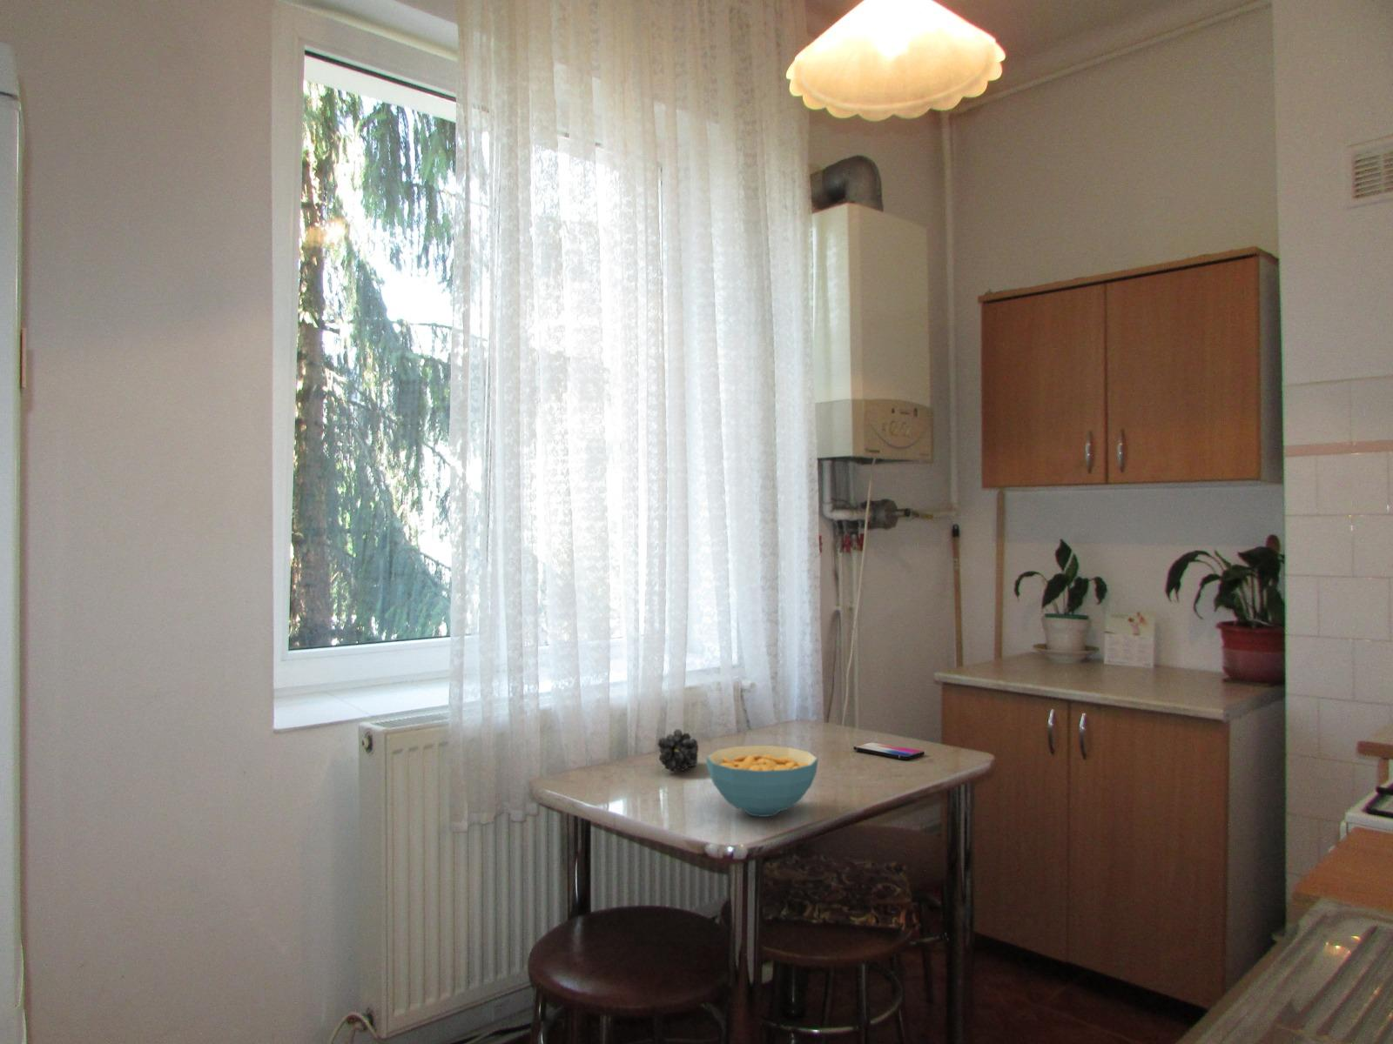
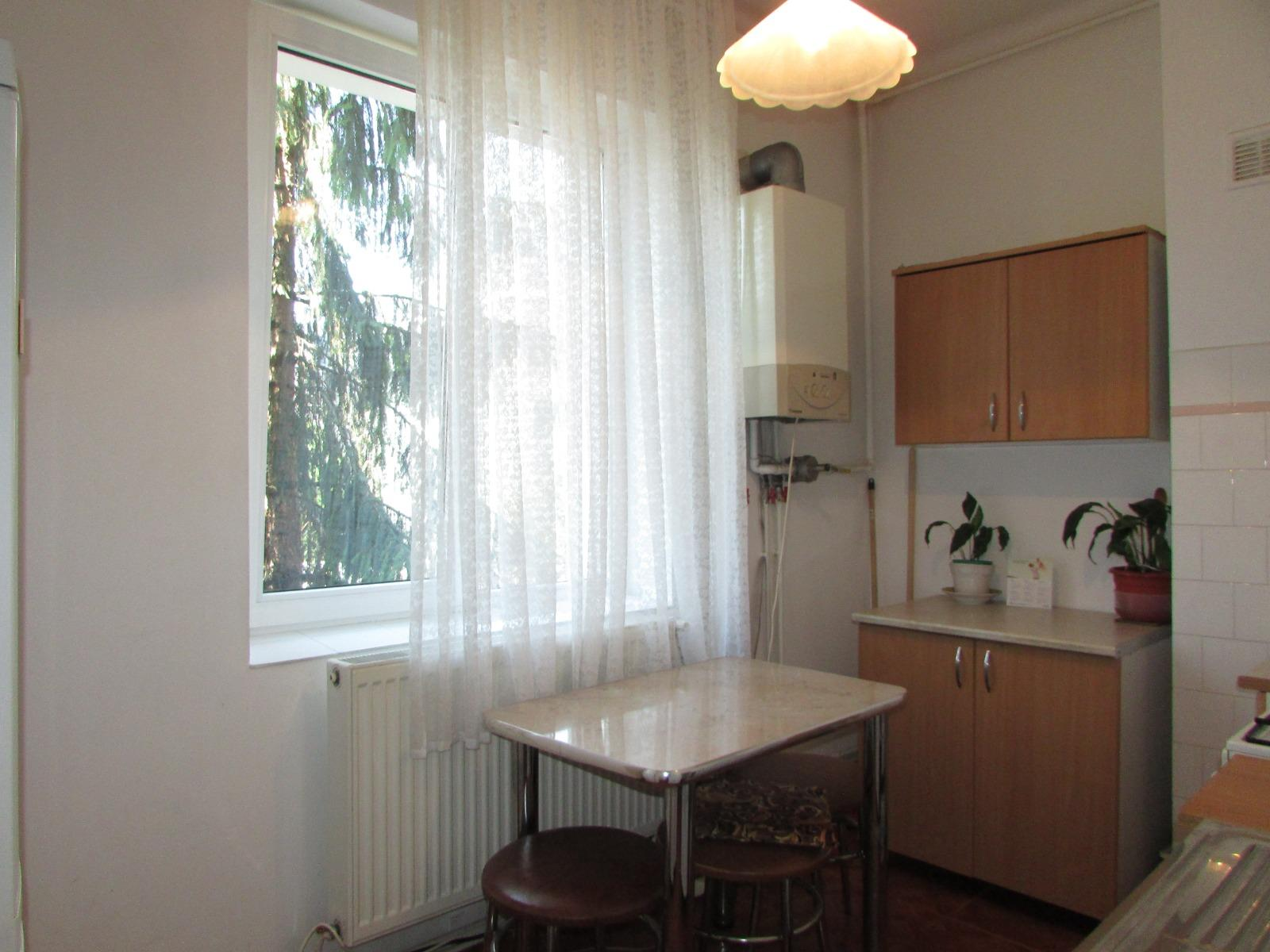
- fruit [656,728,699,772]
- cereal bowl [705,745,819,818]
- smartphone [852,741,926,760]
